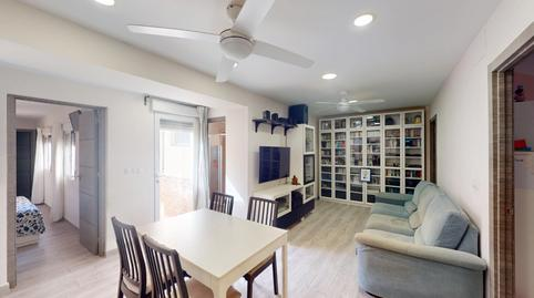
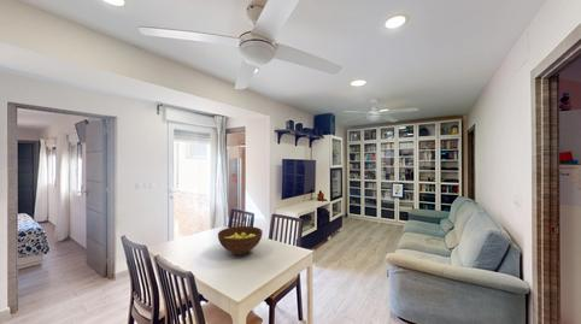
+ fruit bowl [217,225,264,255]
